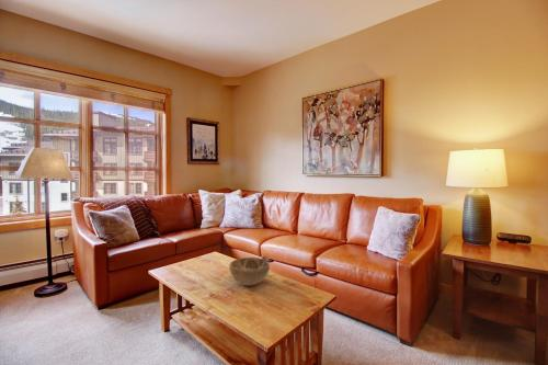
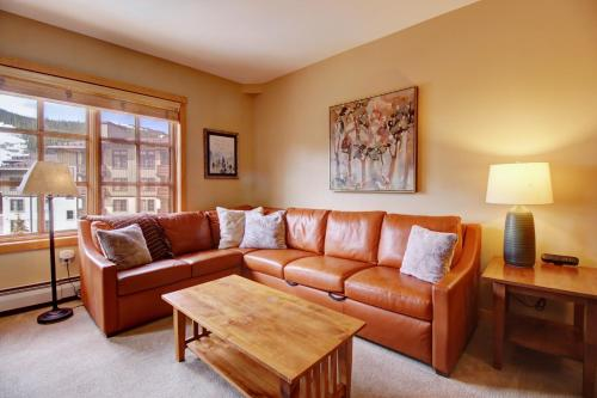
- decorative bowl [228,256,271,286]
